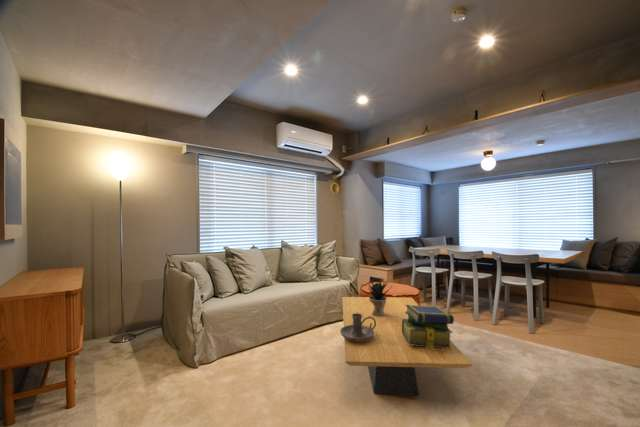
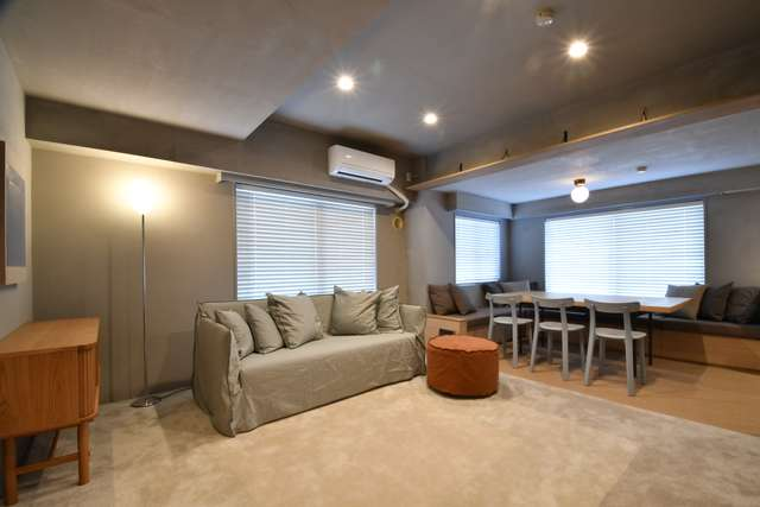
- stack of books [402,304,455,349]
- coffee table [341,296,473,396]
- potted plant [367,276,392,316]
- candle holder [339,313,376,341]
